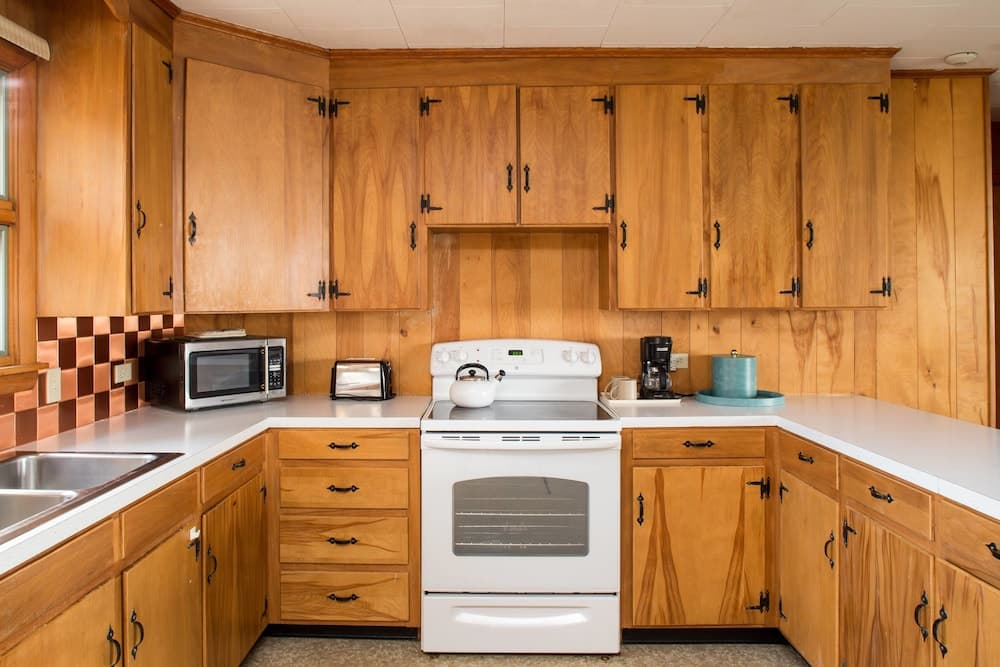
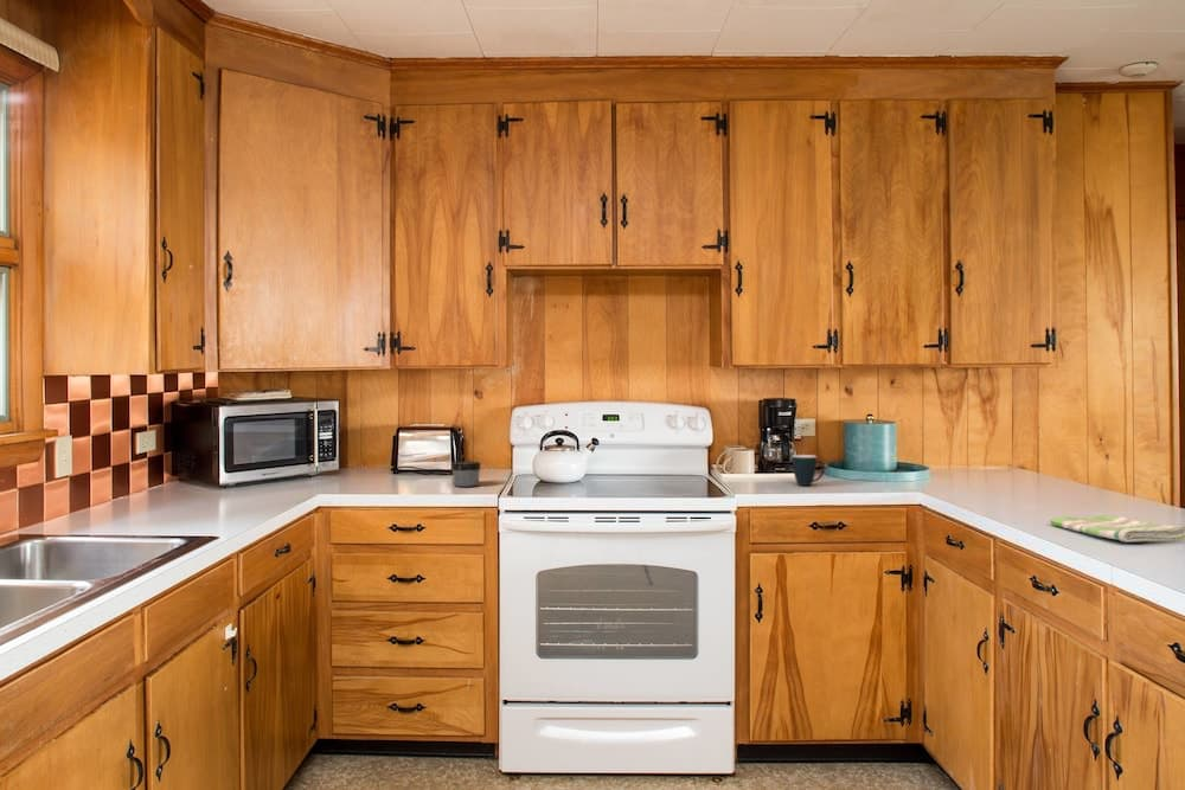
+ mug [792,454,825,487]
+ jar [450,461,482,488]
+ dish towel [1049,514,1185,544]
